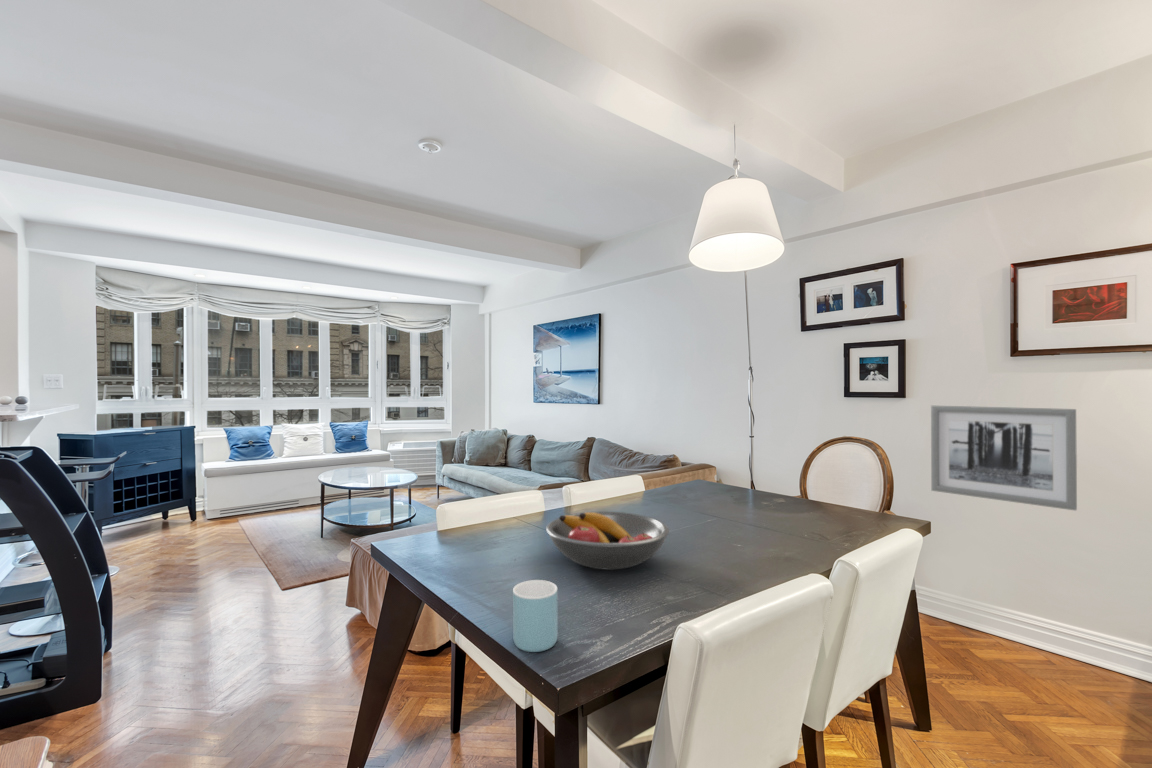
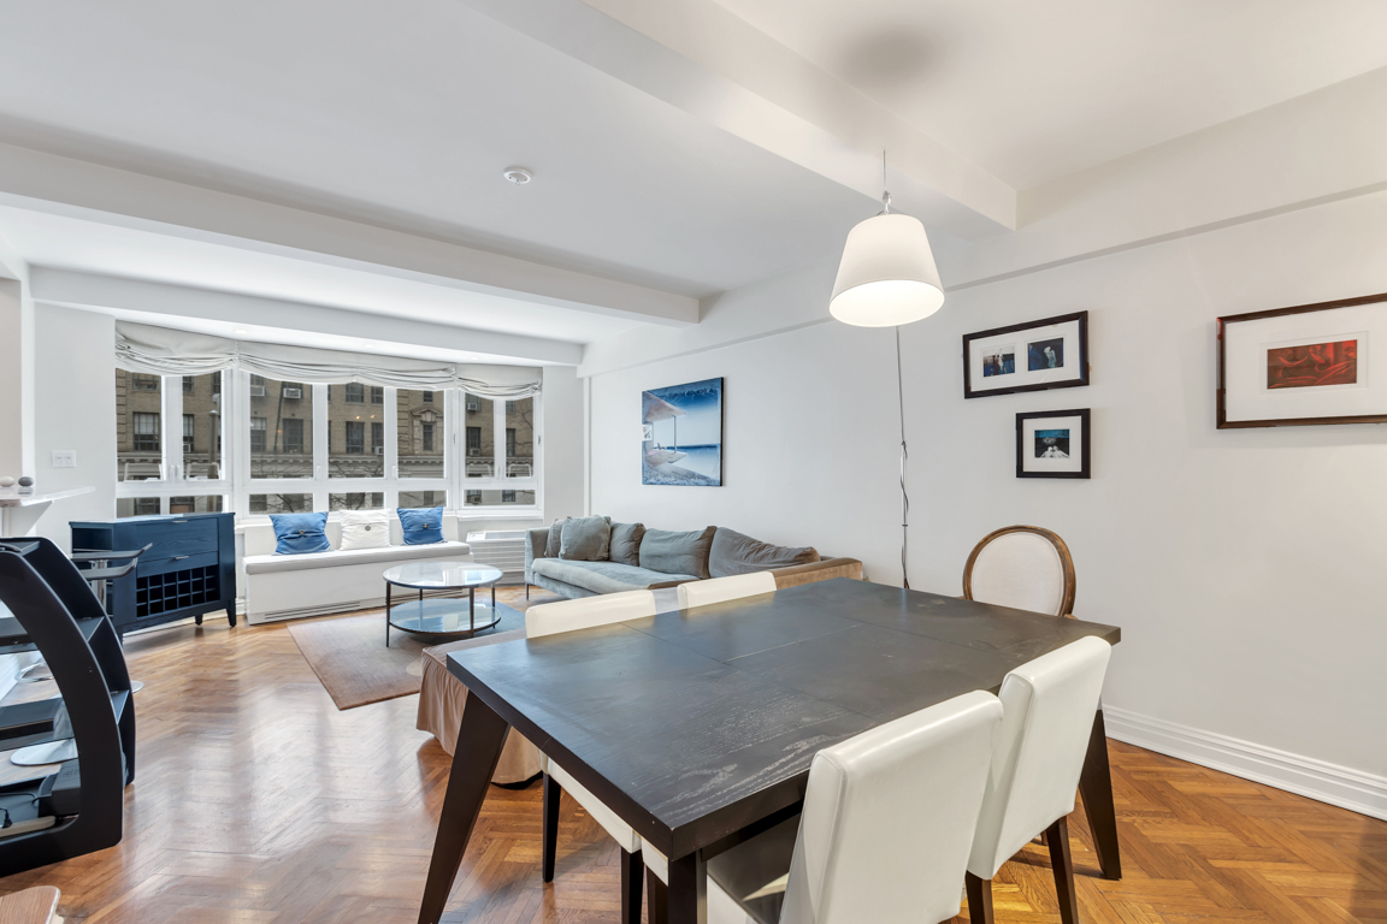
- wall art [930,405,1078,512]
- mug [512,579,559,653]
- fruit bowl [545,511,671,571]
